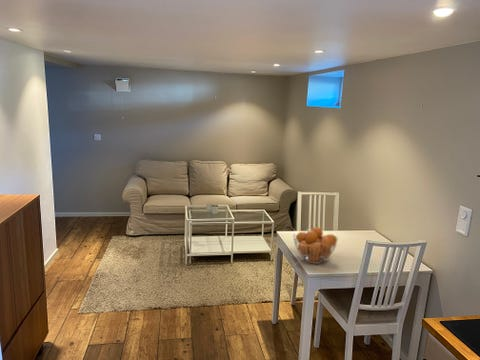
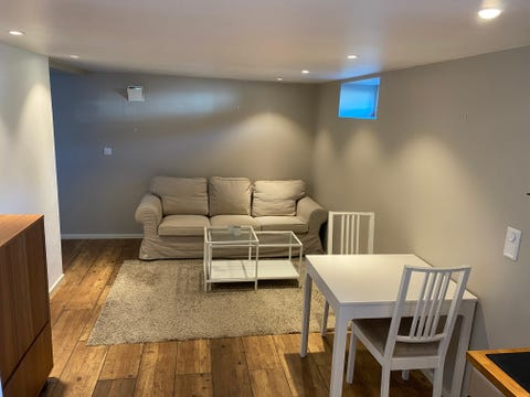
- fruit basket [292,226,339,265]
